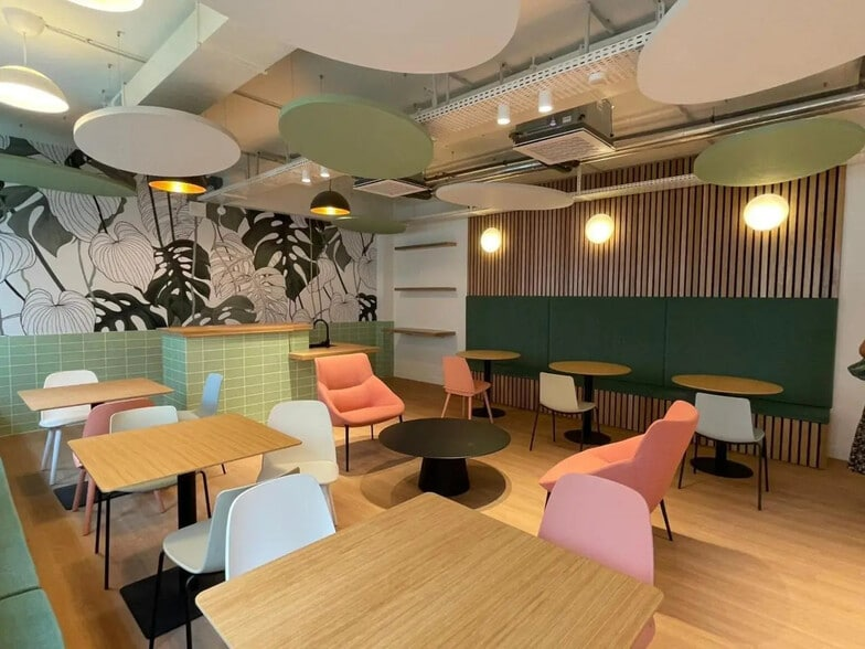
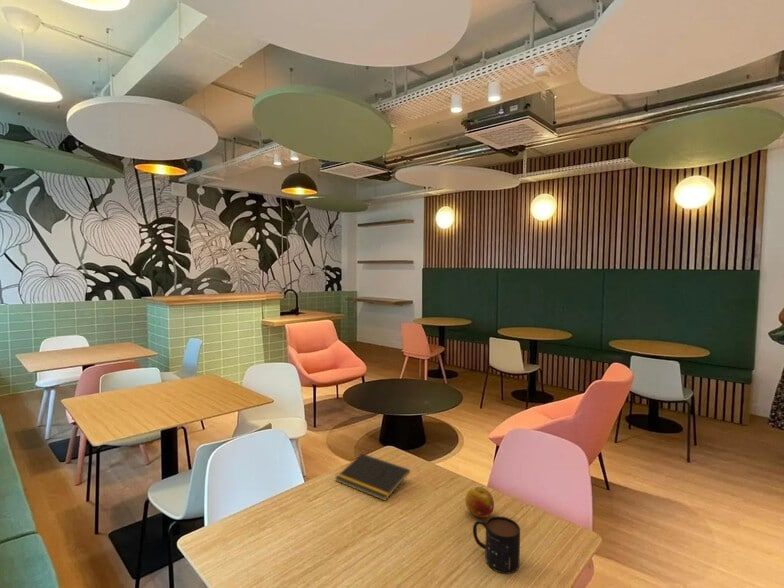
+ mug [472,515,521,575]
+ fruit [464,486,495,519]
+ notepad [334,453,411,502]
